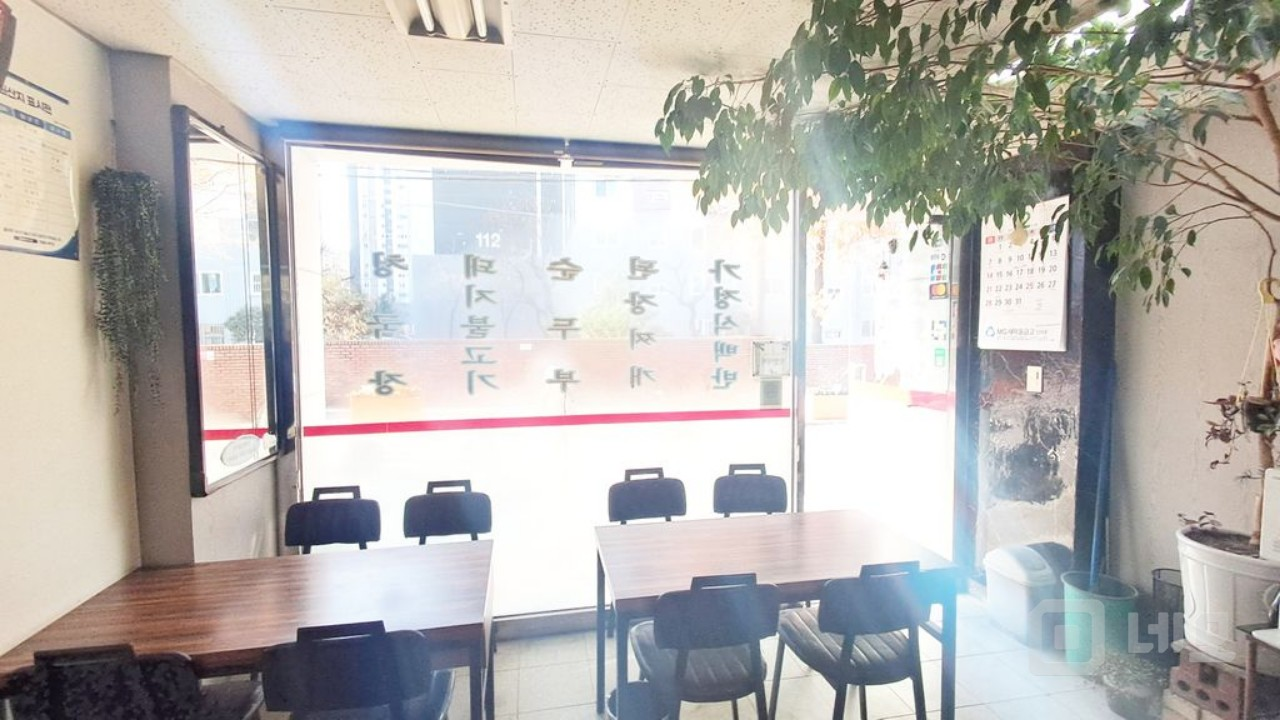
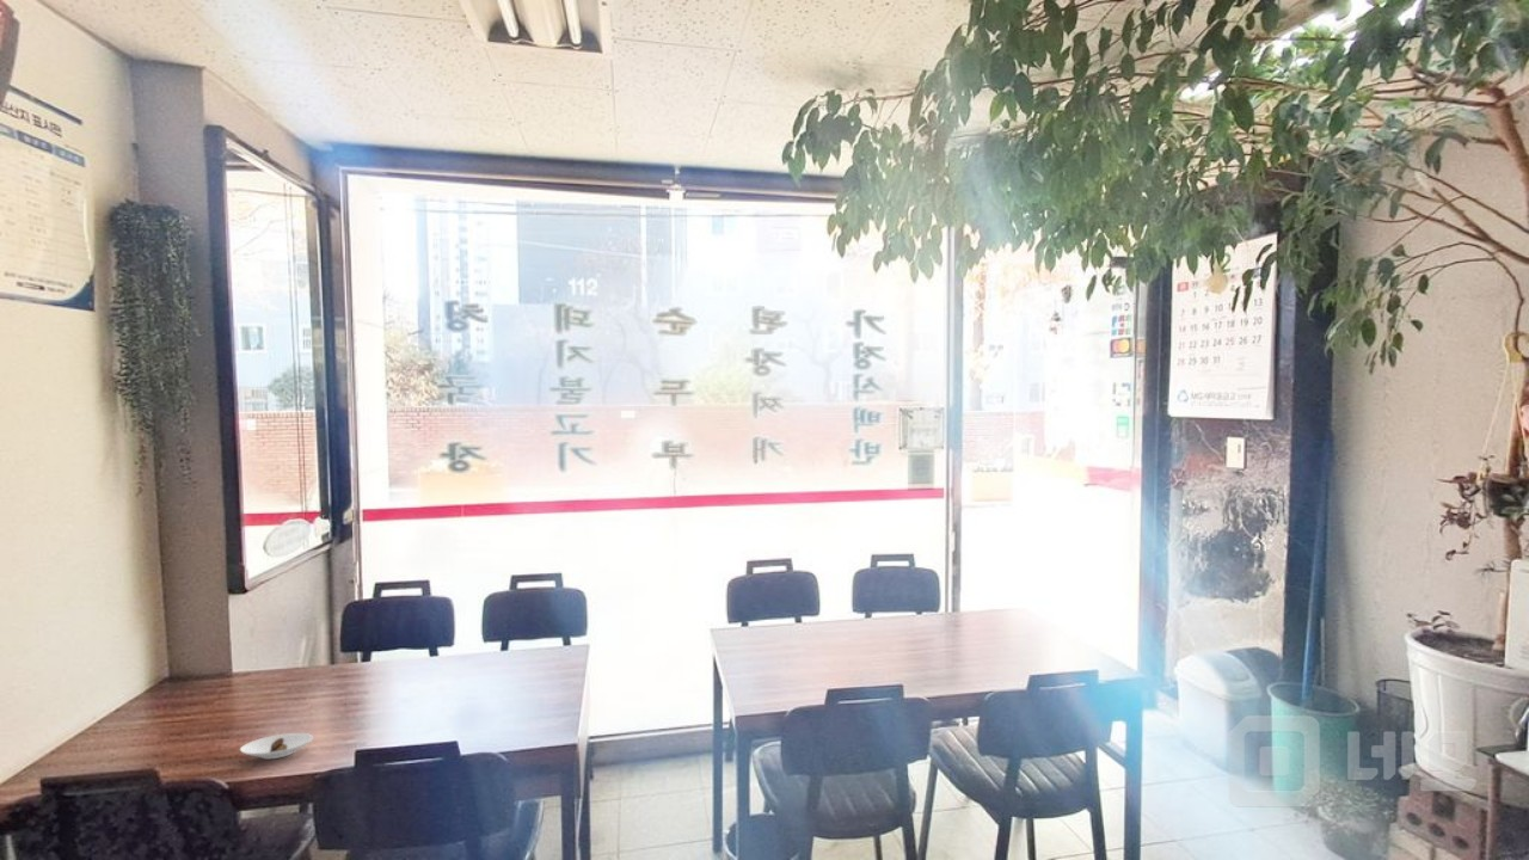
+ saucer [239,732,314,760]
